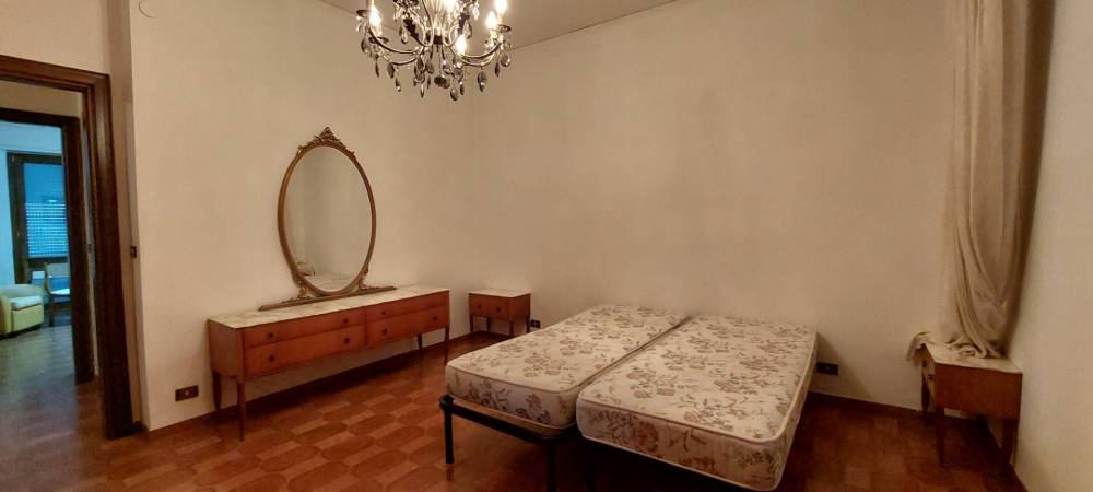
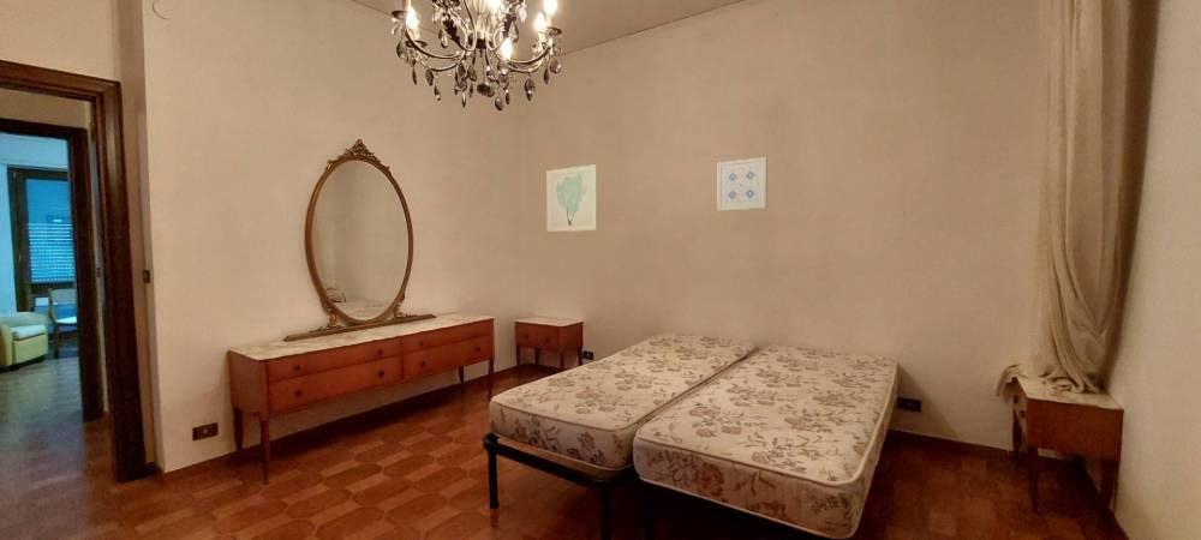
+ wall art [546,163,598,233]
+ wall art [716,156,769,212]
